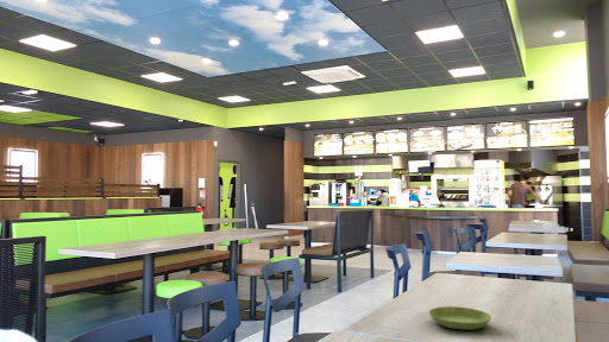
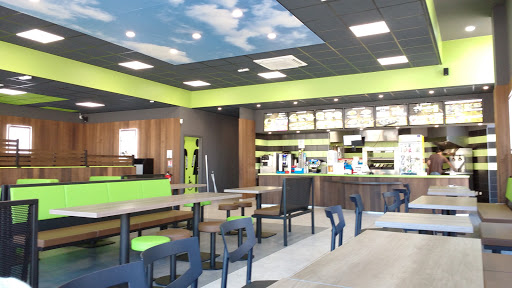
- saucer [428,305,492,330]
